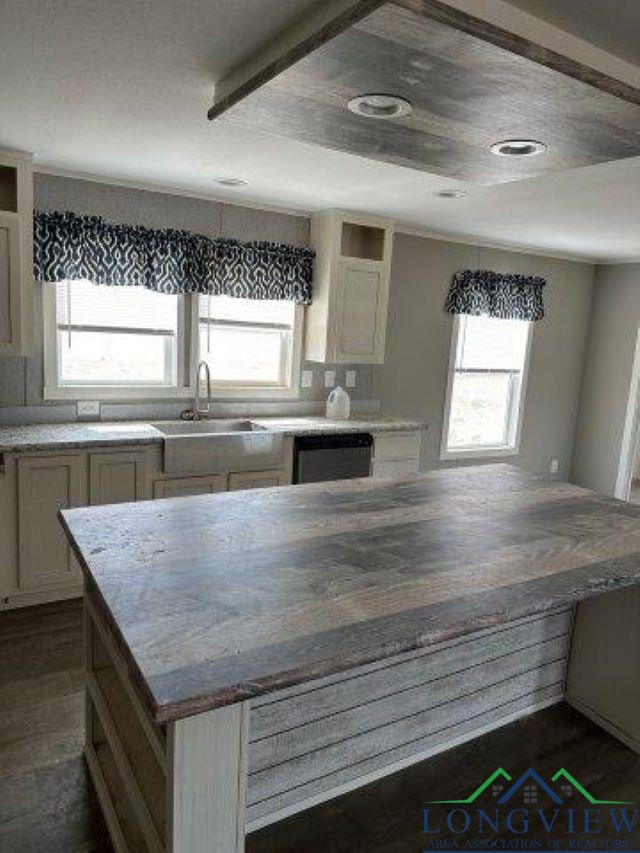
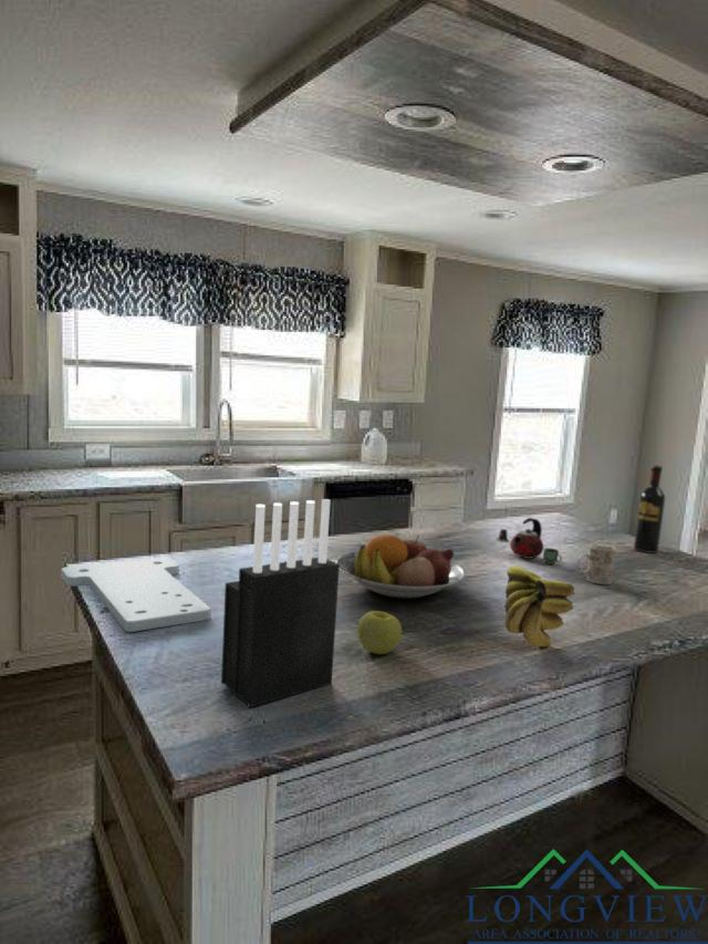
+ apple [356,610,403,655]
+ knife block [220,498,341,708]
+ mug [575,542,617,585]
+ fruit bowl [335,533,467,600]
+ cutting board [60,557,212,633]
+ kettle [494,517,563,566]
+ wine bottle [633,464,666,554]
+ banana [503,564,575,647]
